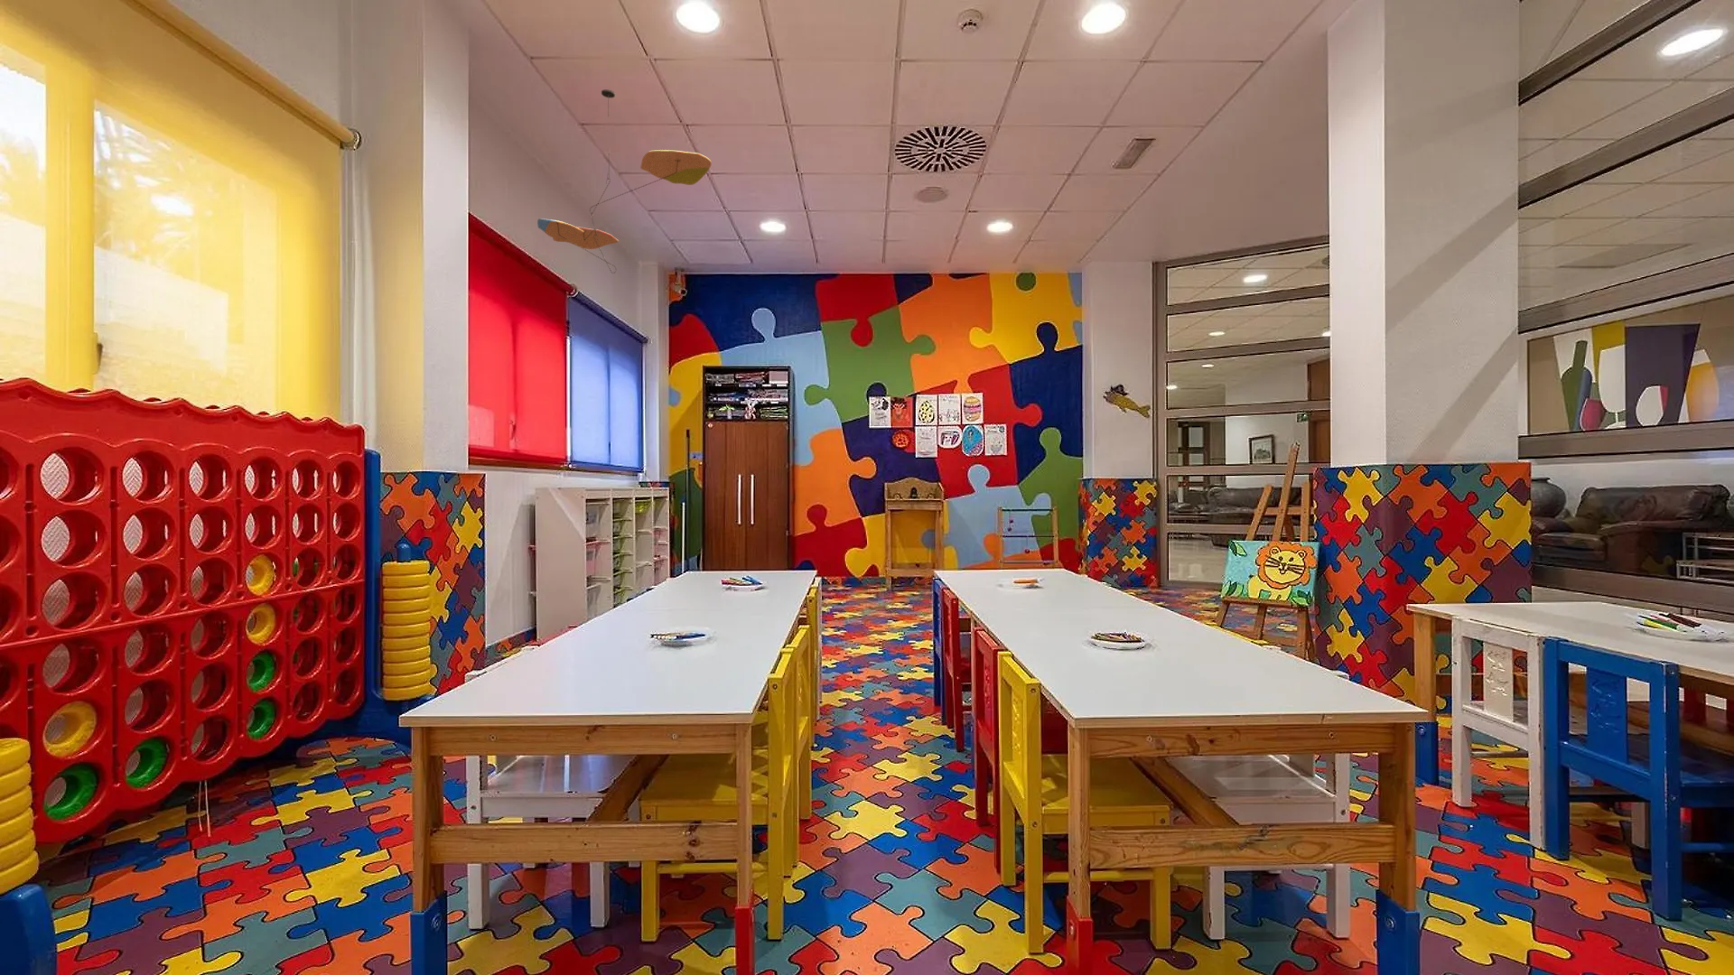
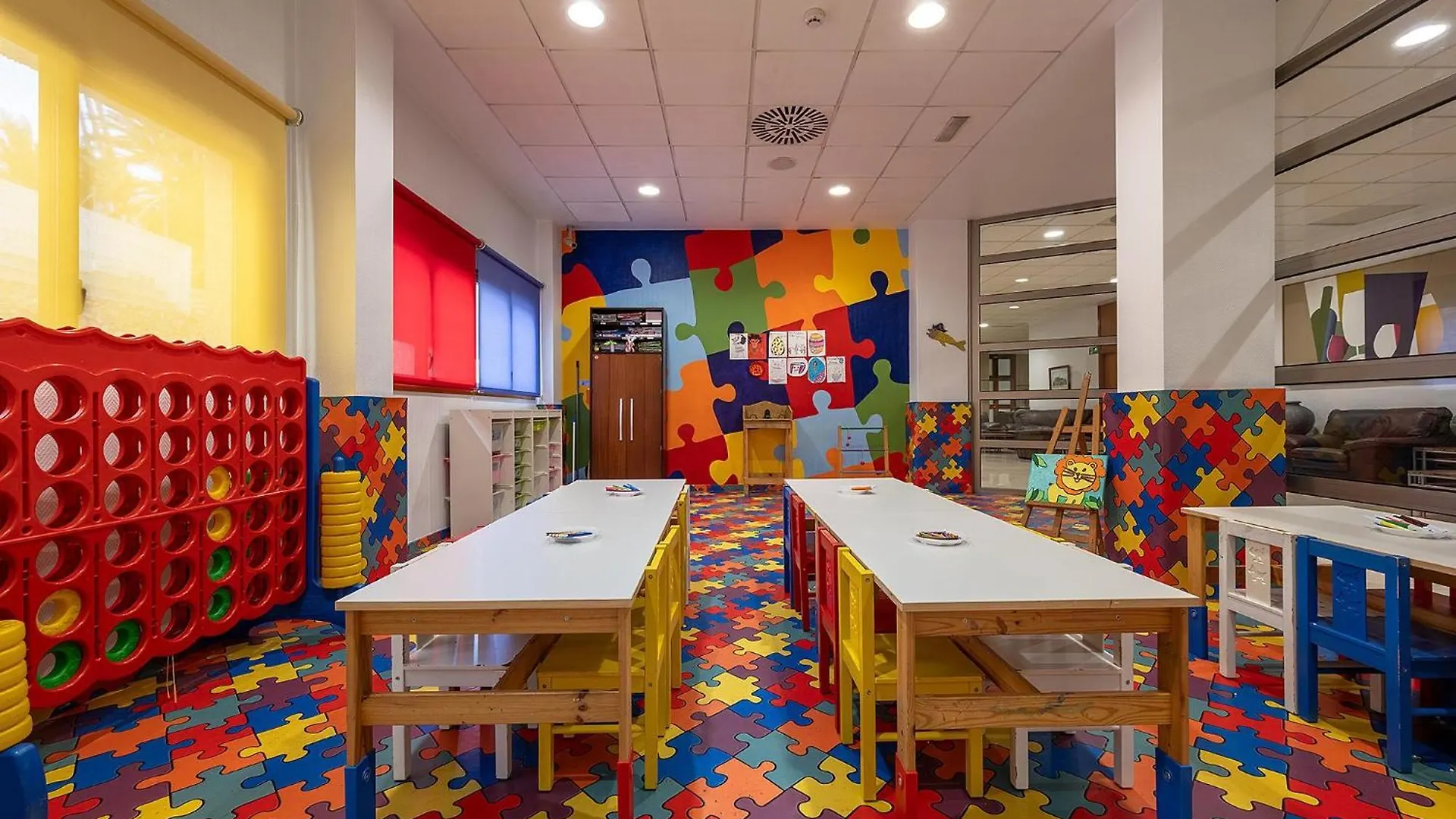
- ceiling mobile [536,88,712,275]
